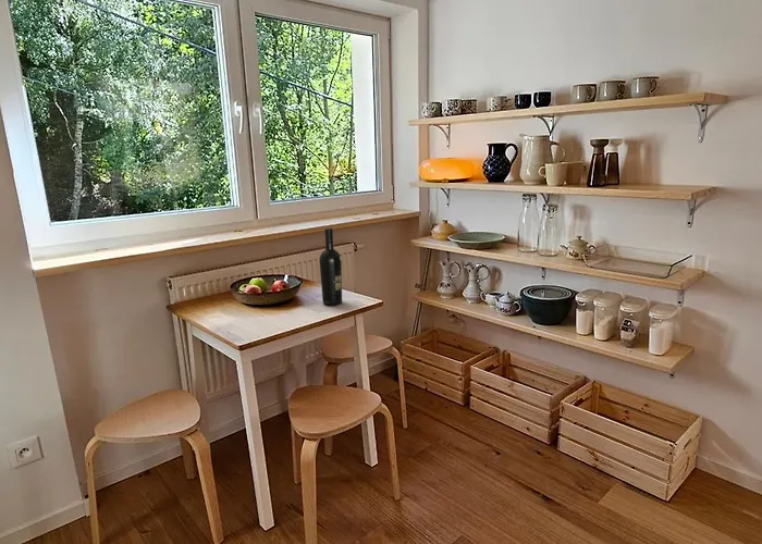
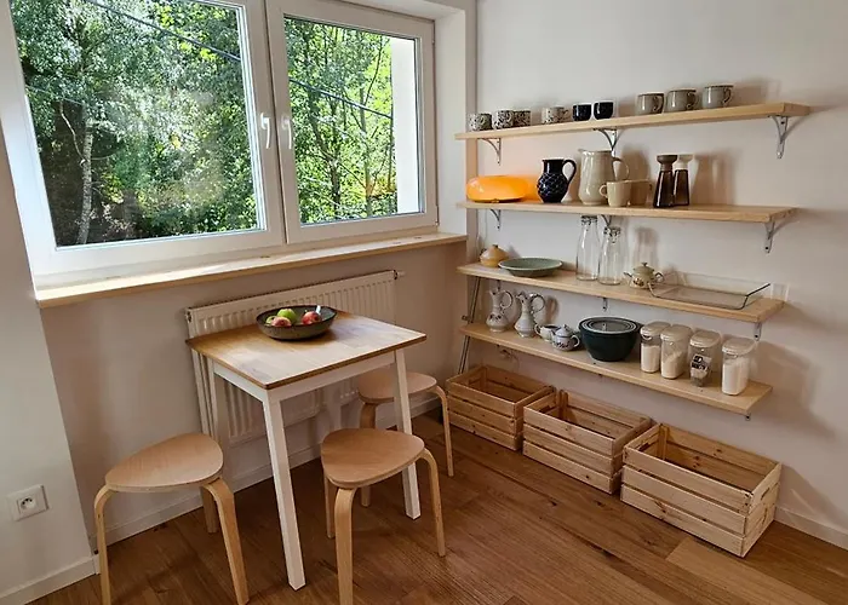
- wine bottle [318,227,343,307]
